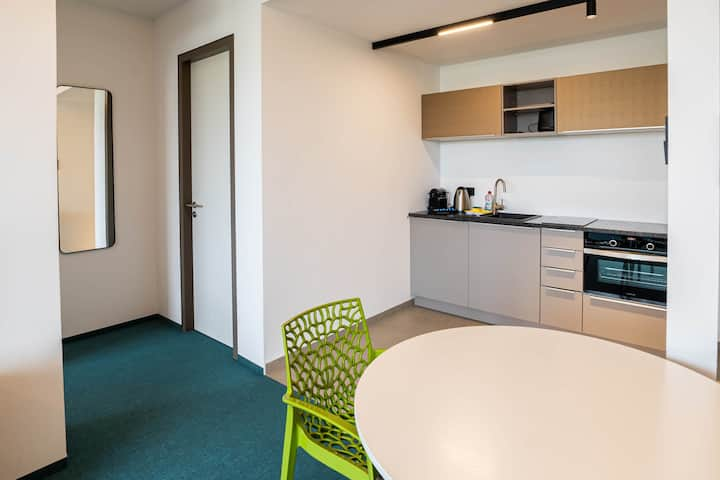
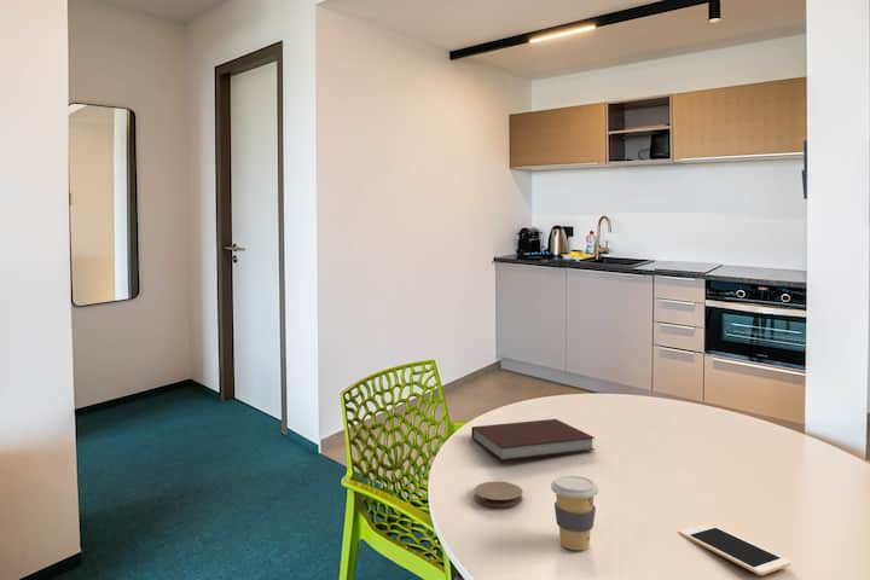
+ cell phone [678,526,791,576]
+ notebook [470,418,596,462]
+ coffee cup [550,475,599,551]
+ coaster [474,481,523,507]
